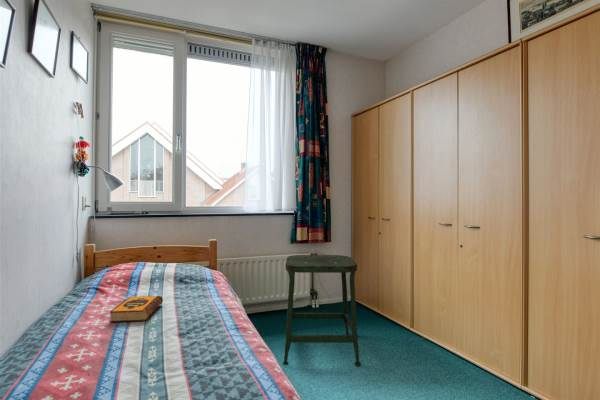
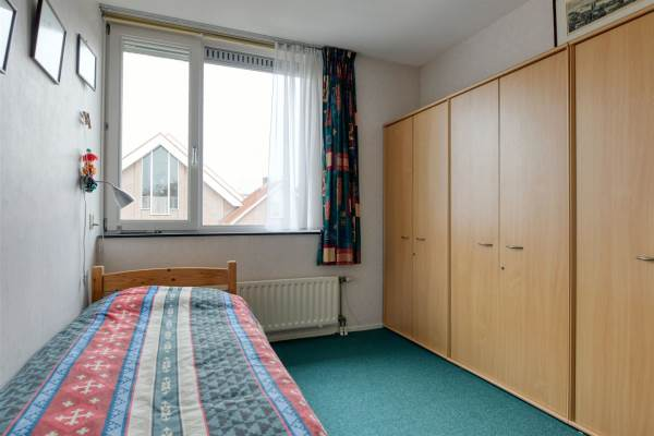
- hardback book [108,295,164,323]
- stool [282,254,362,366]
